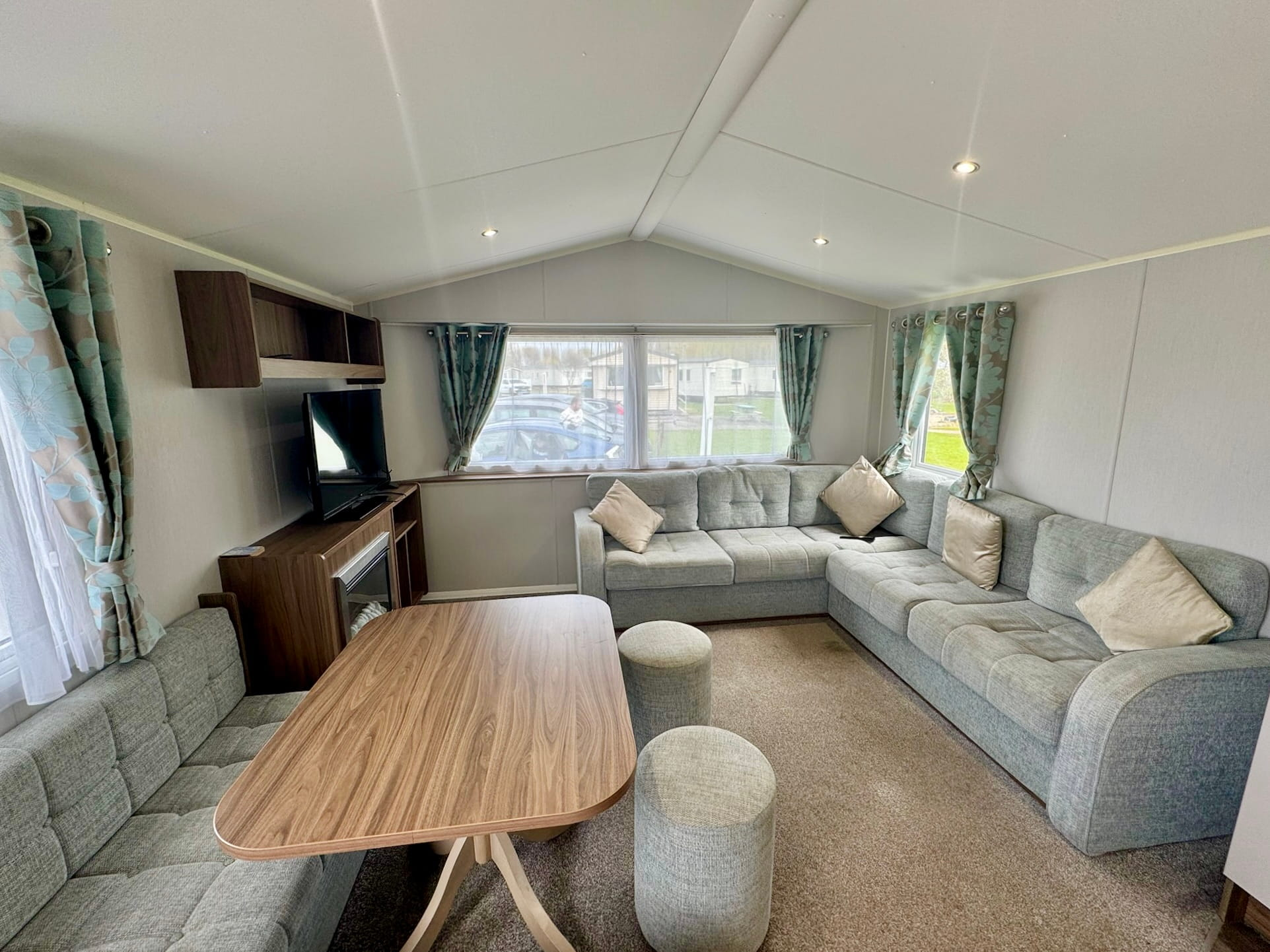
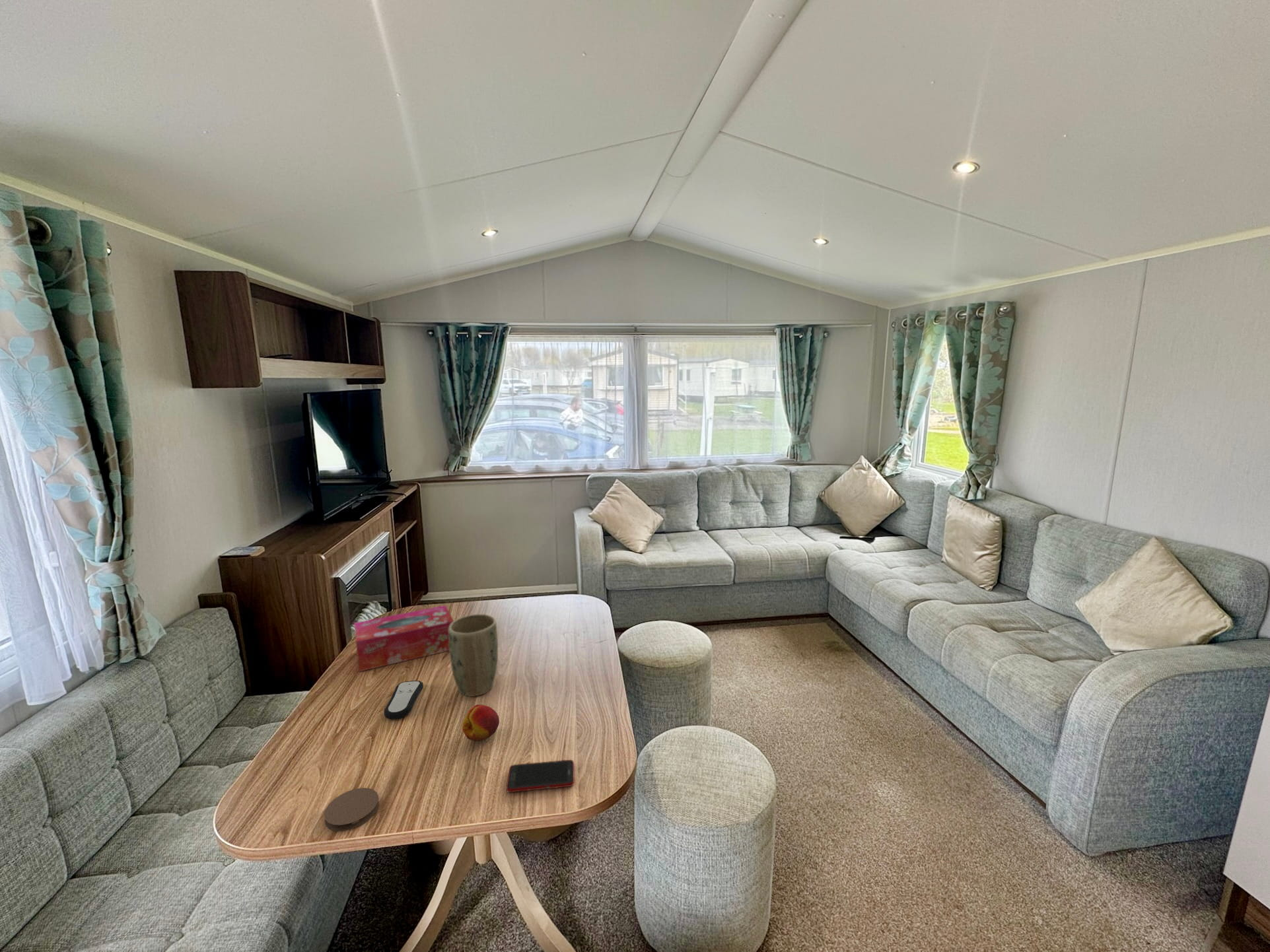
+ fruit [462,704,500,741]
+ remote control [383,680,424,720]
+ plant pot [448,613,499,697]
+ cell phone [506,759,575,793]
+ tissue box [353,605,454,672]
+ coaster [324,787,380,832]
